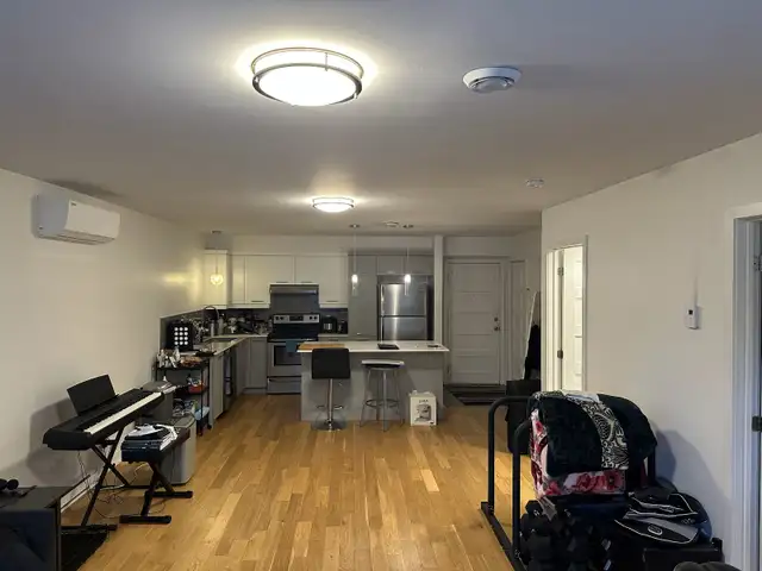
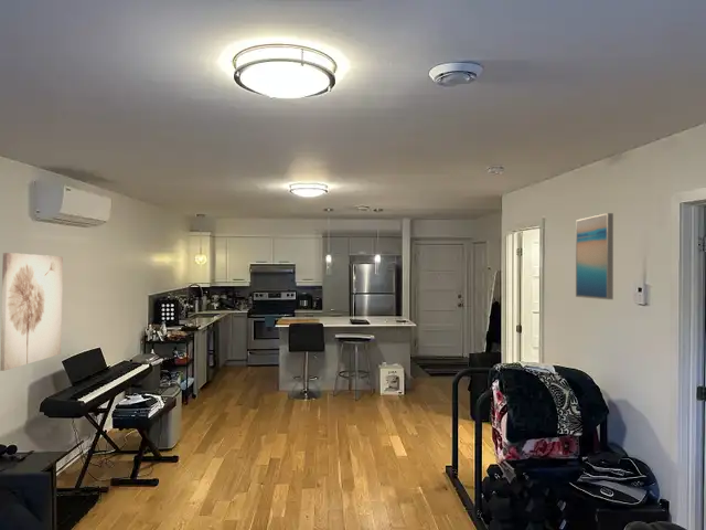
+ wall art [0,252,64,372]
+ wall art [575,212,614,300]
